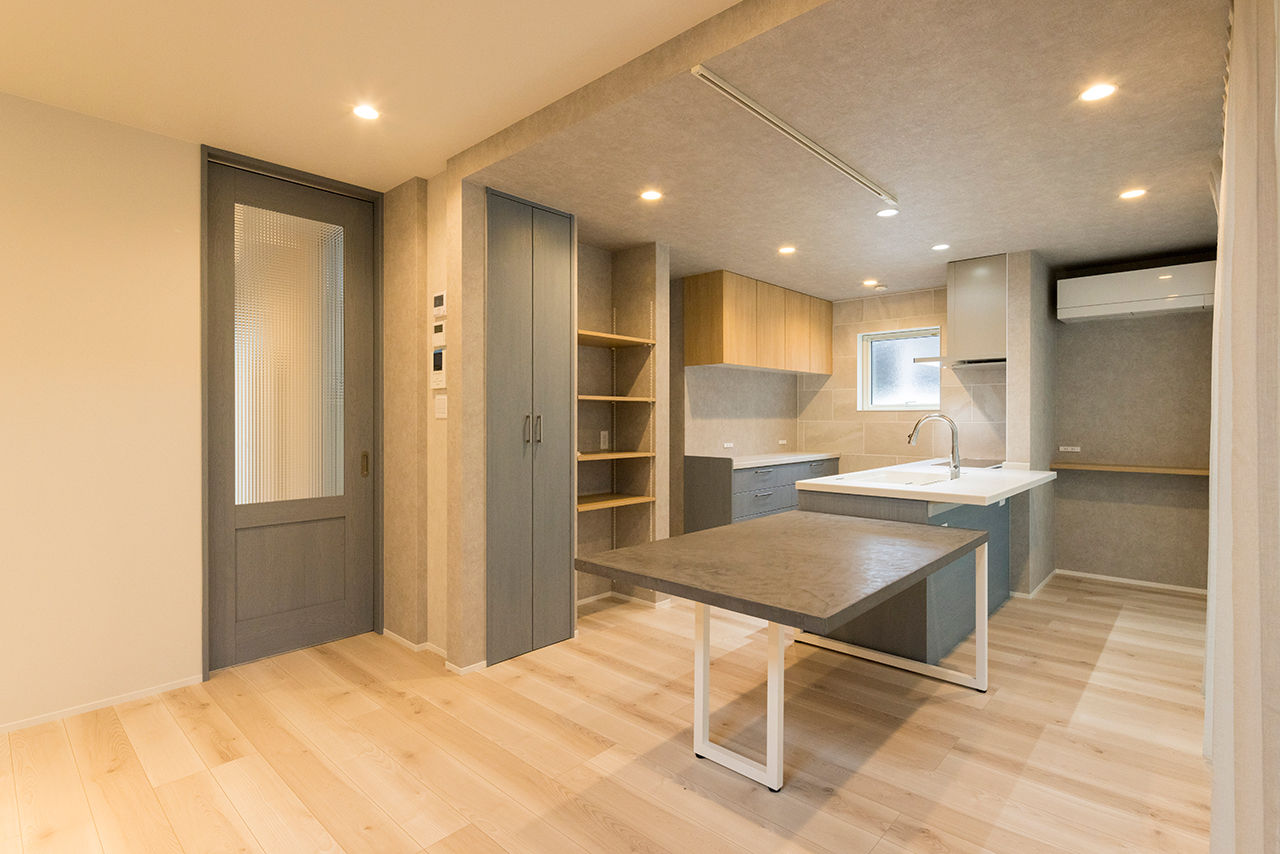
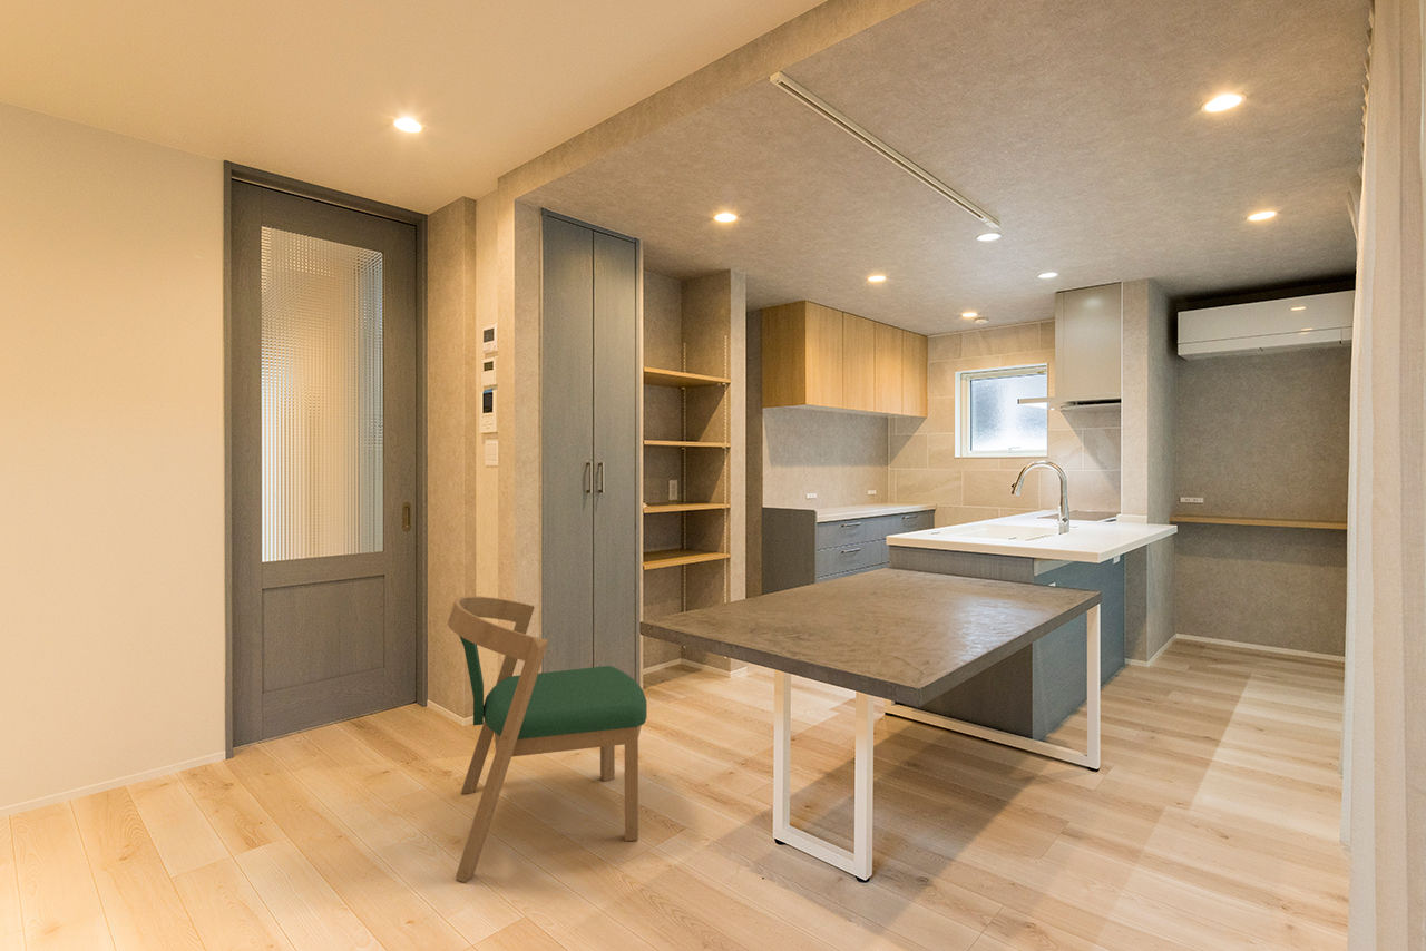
+ dining chair [447,595,648,883]
